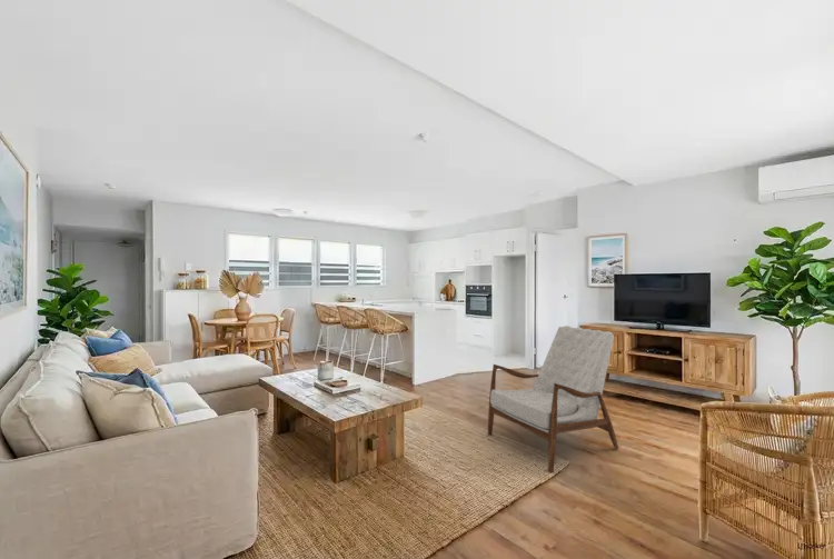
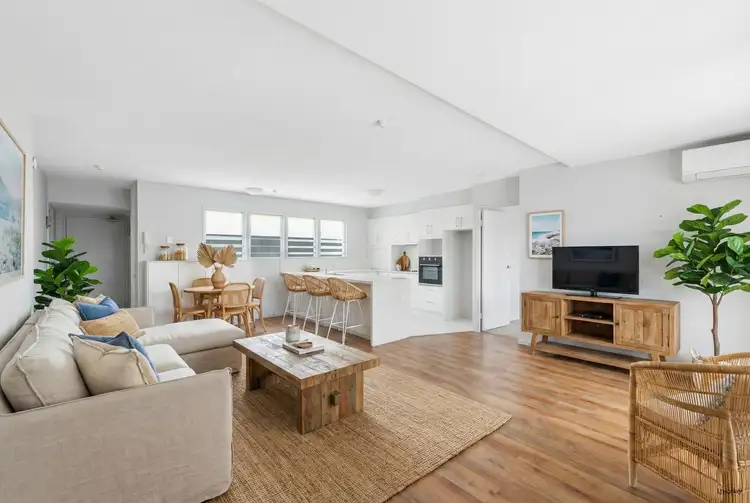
- armchair [487,325,619,473]
